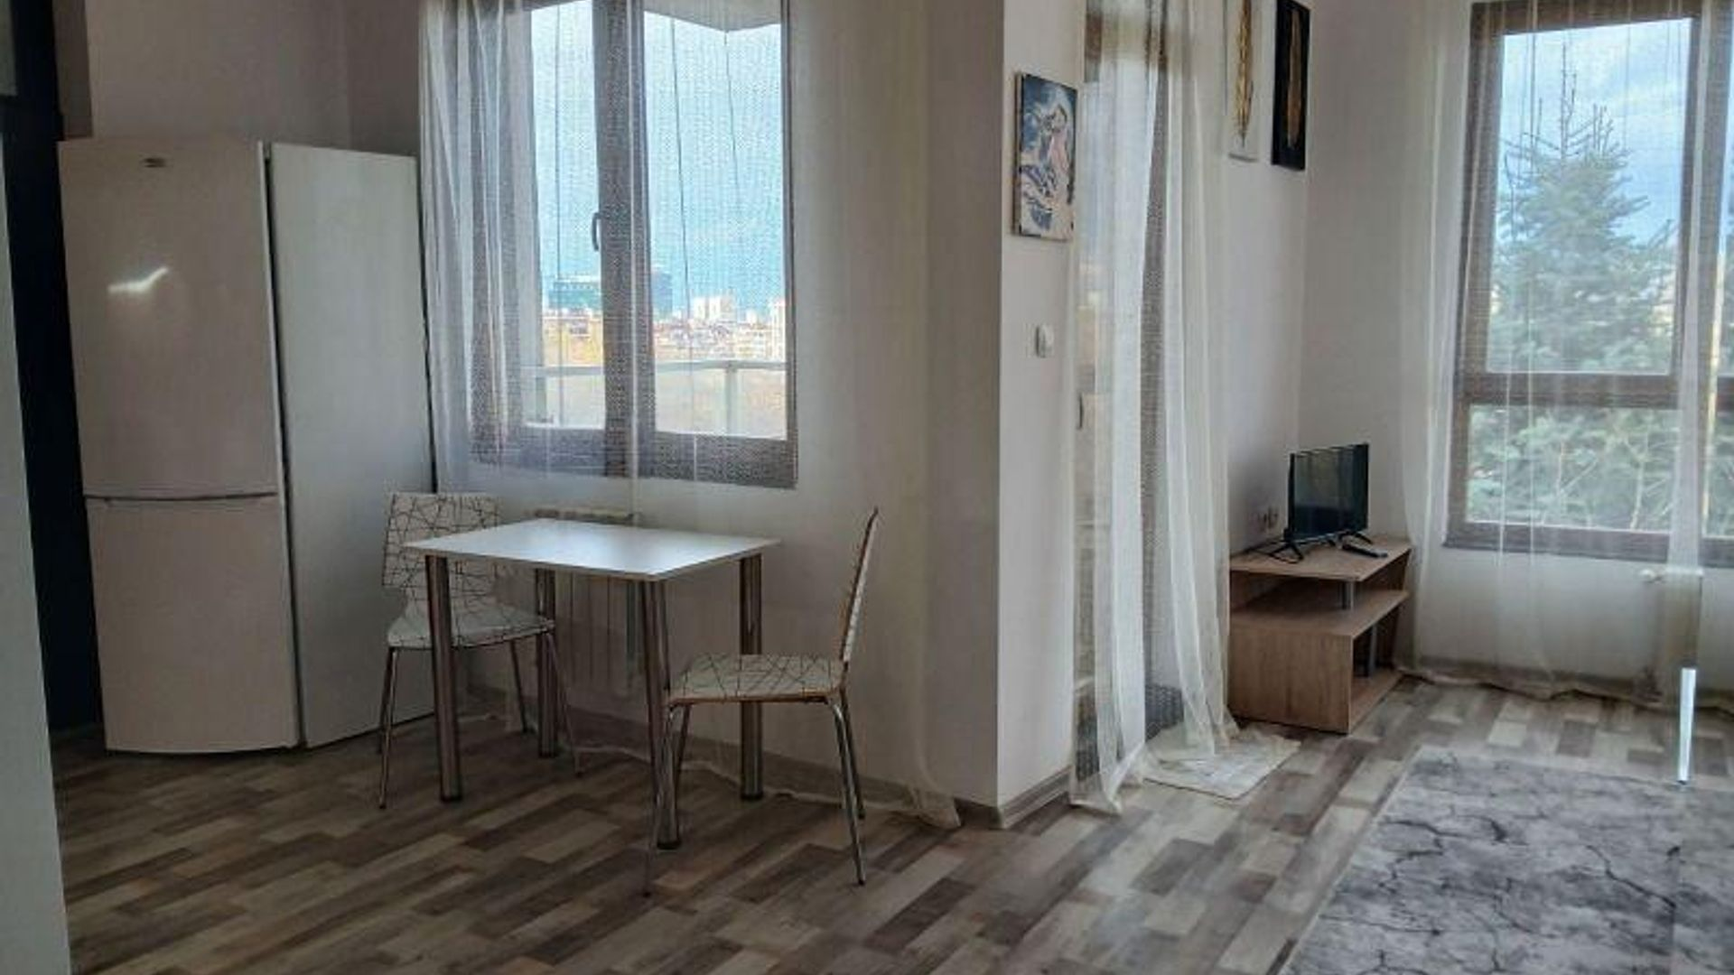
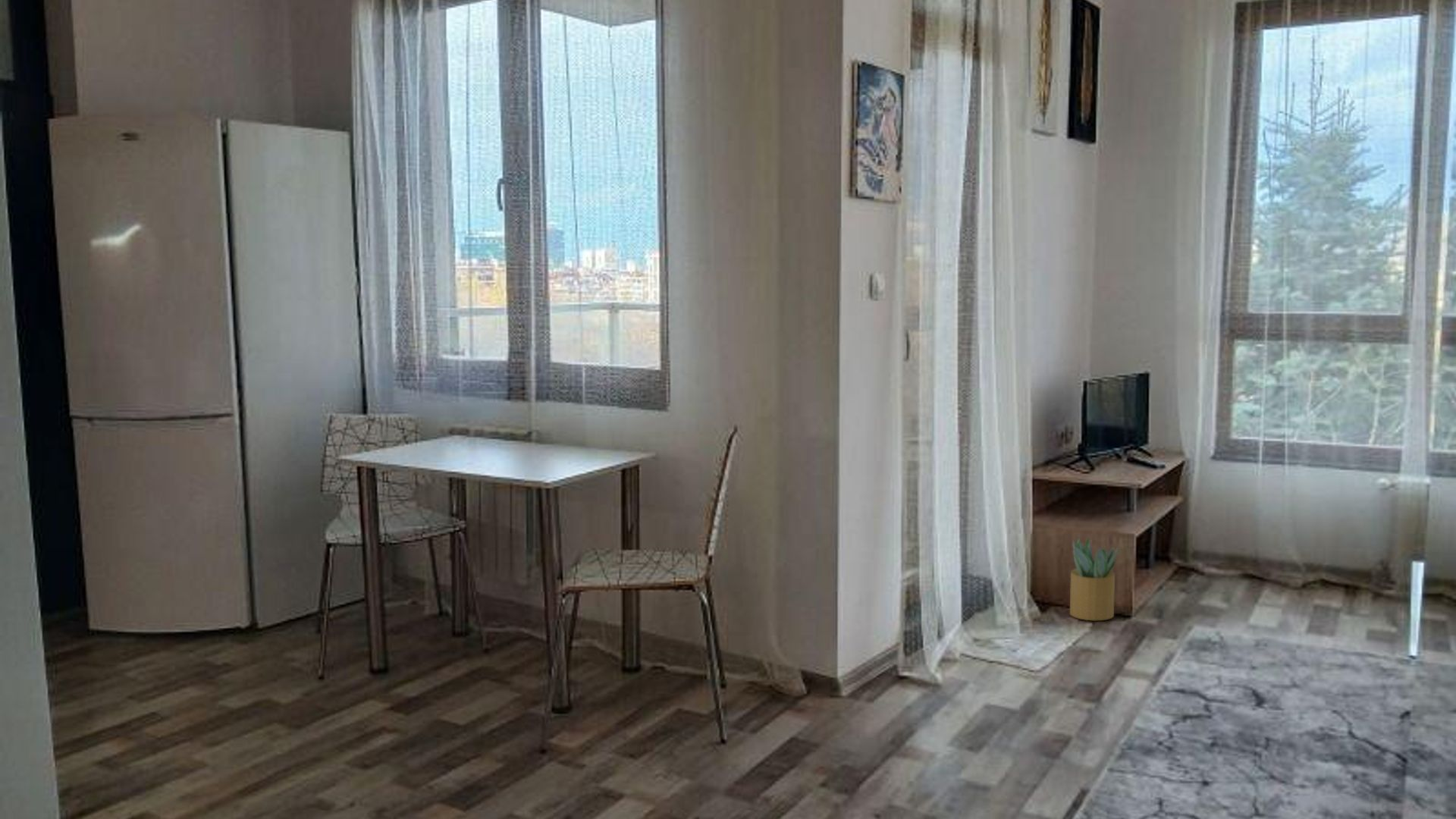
+ potted plant [1069,538,1121,621]
